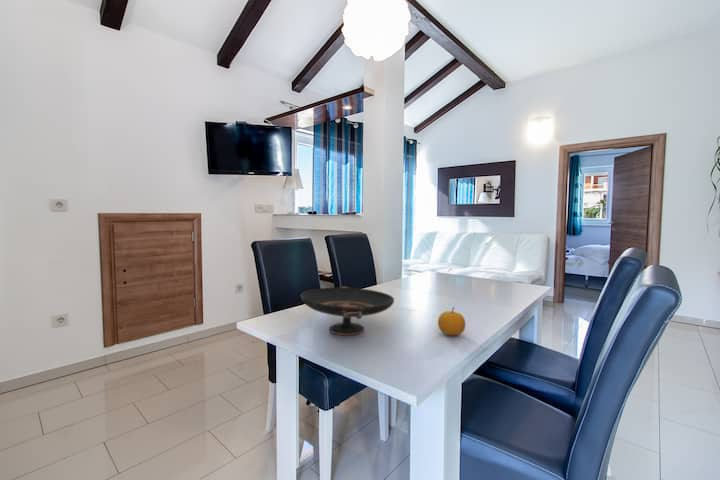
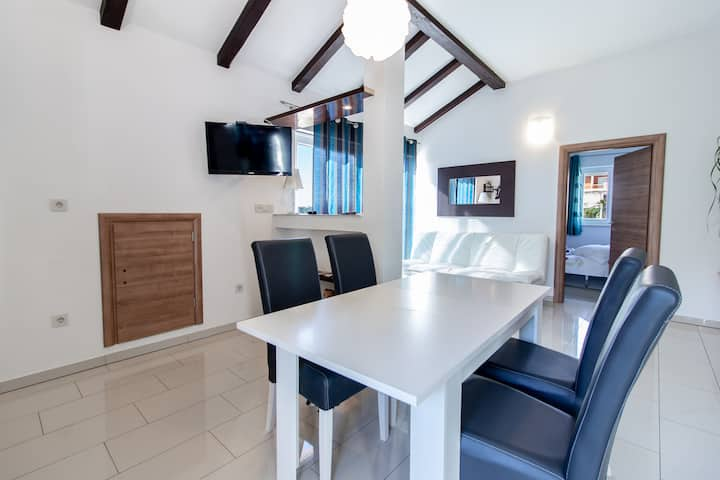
- decorative bowl [300,286,395,336]
- fruit [437,306,466,336]
